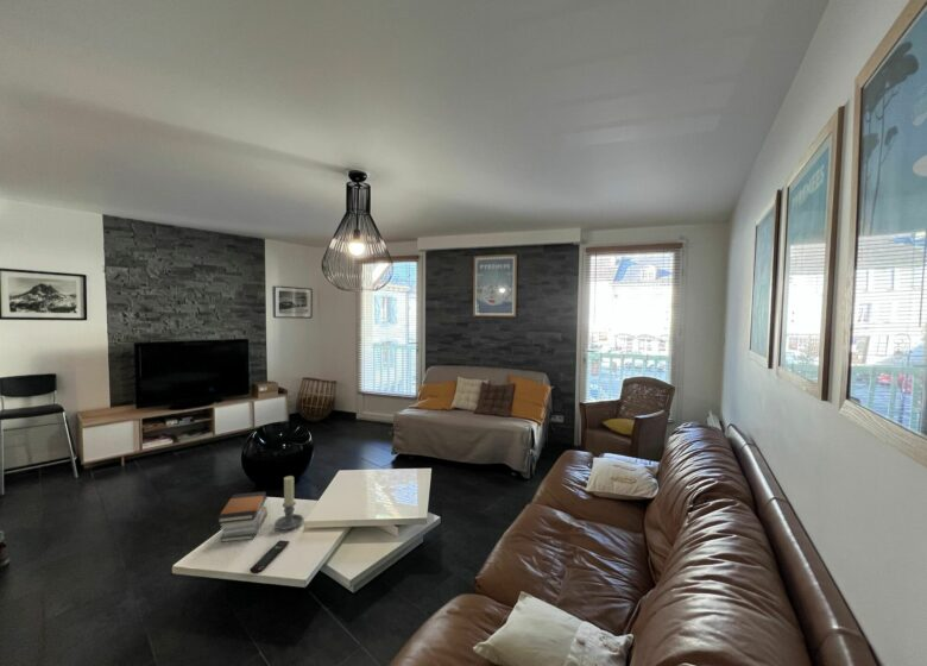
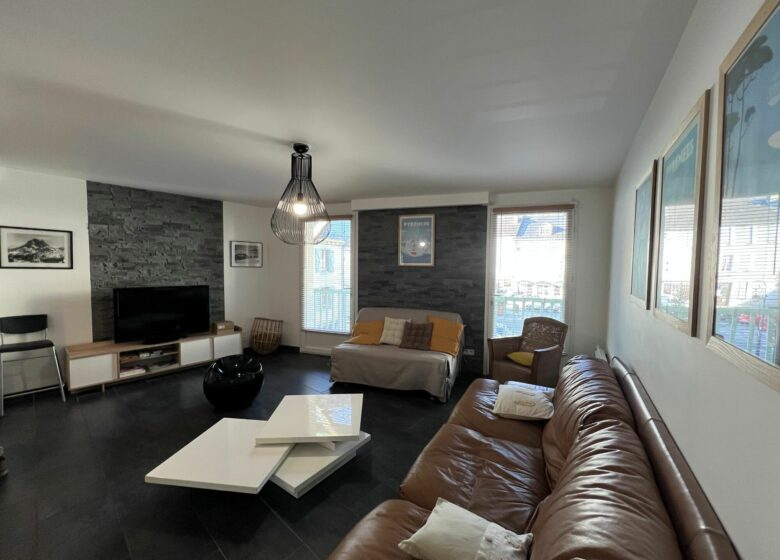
- book stack [216,490,269,544]
- remote control [248,539,290,574]
- candle holder [273,475,304,532]
